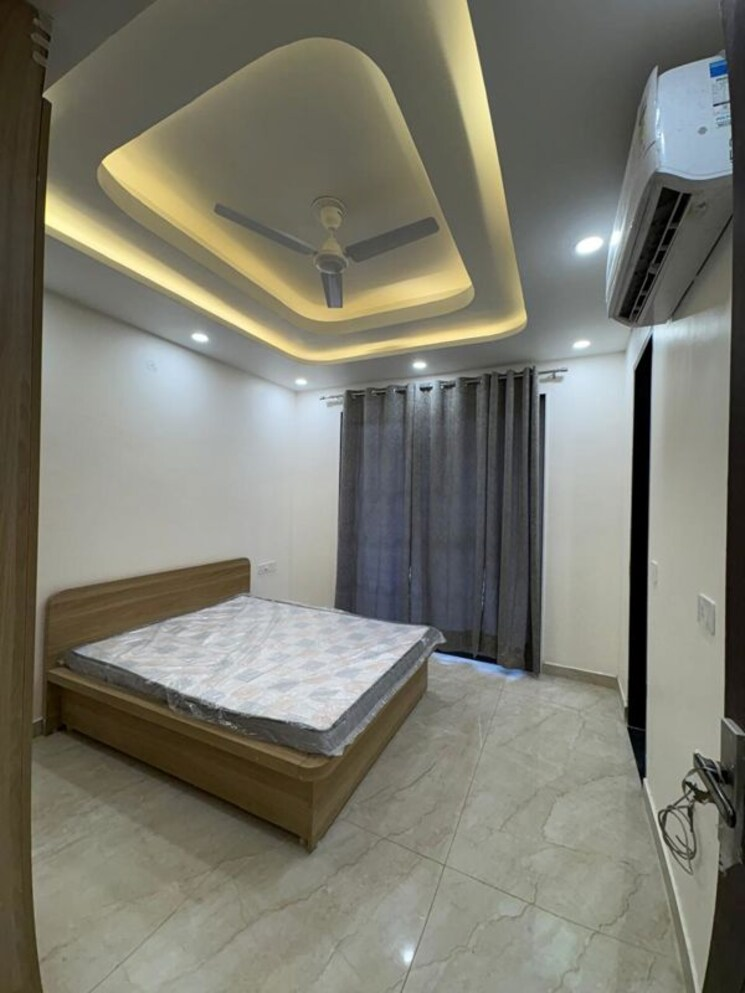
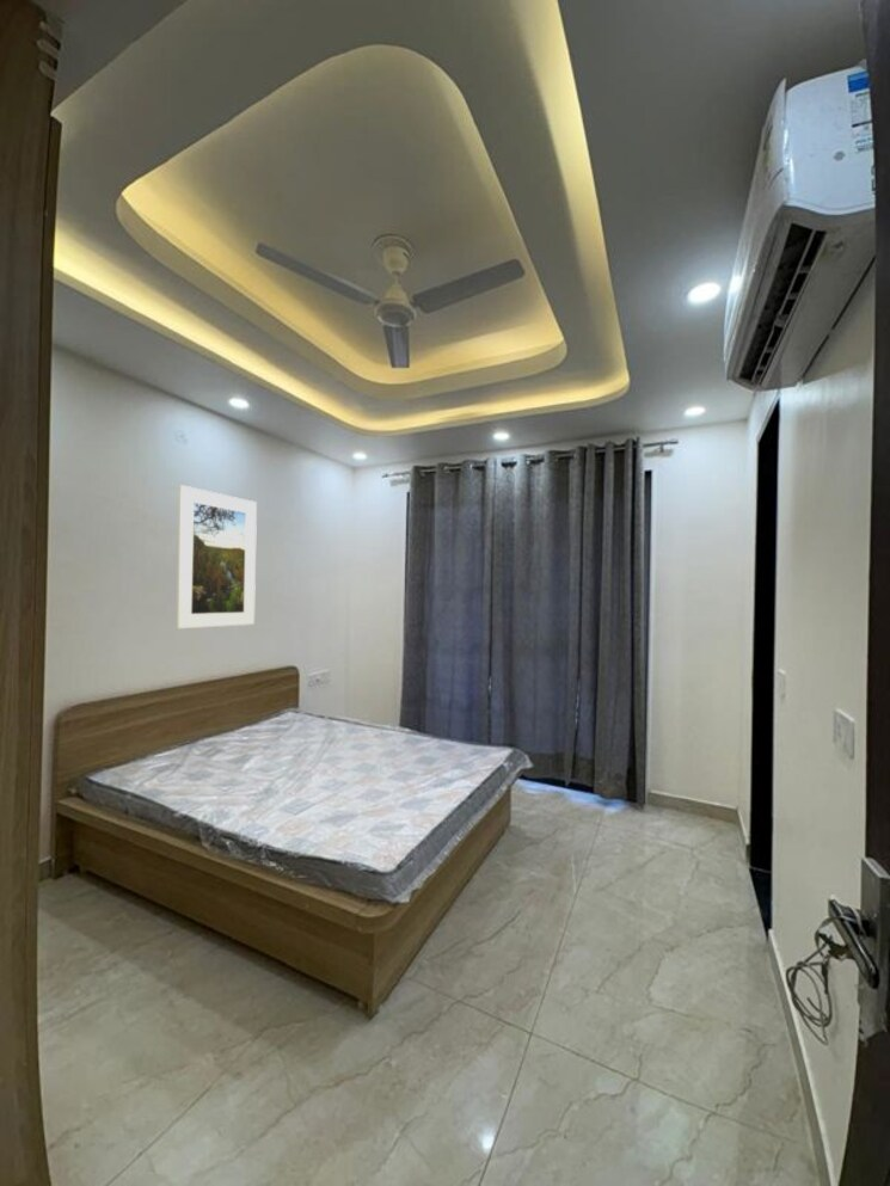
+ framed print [174,484,258,629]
